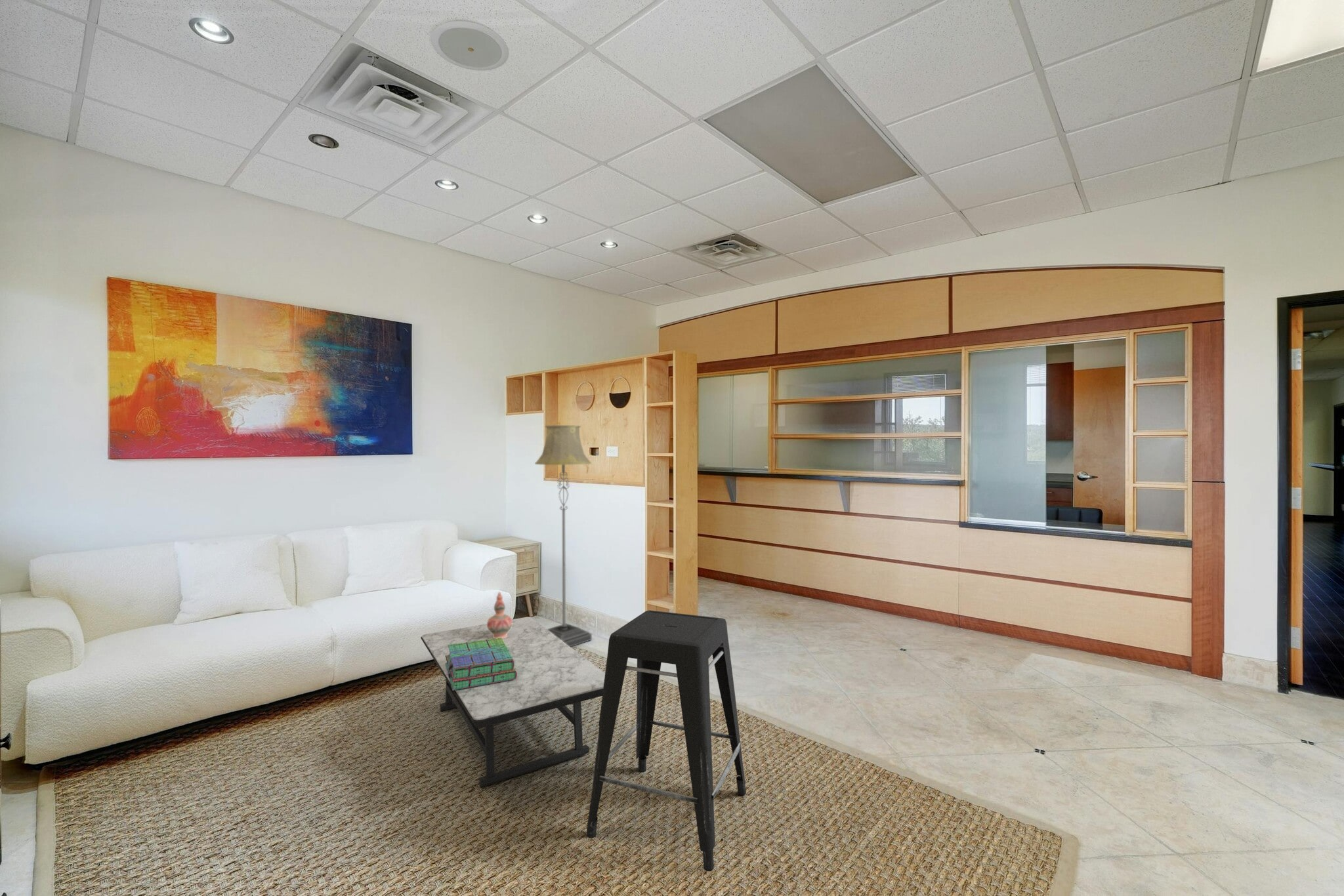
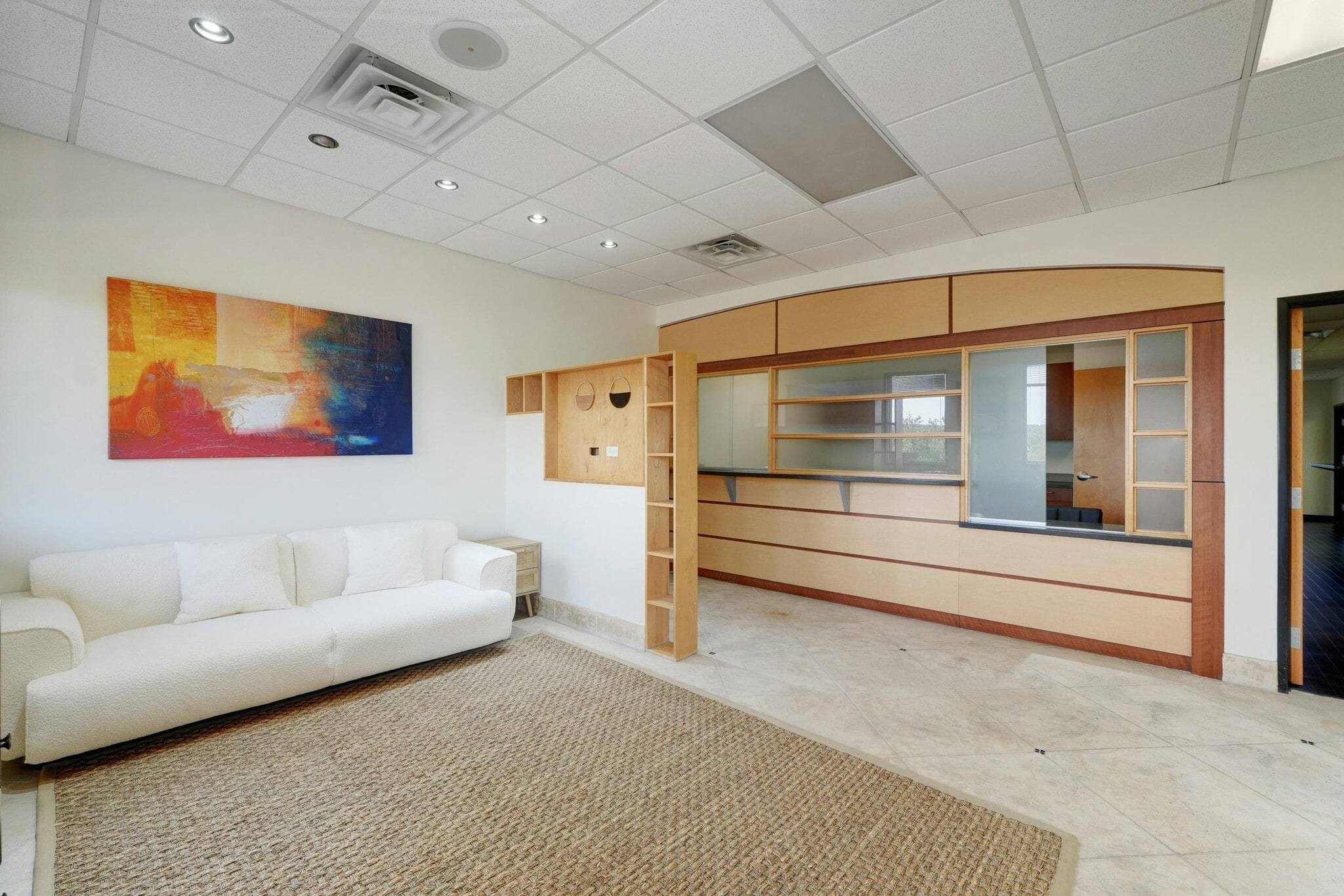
- coffee table [420,617,605,788]
- decorative vase [486,591,513,638]
- stool [586,609,747,872]
- floor lamp [534,424,593,647]
- stack of books [445,638,517,691]
